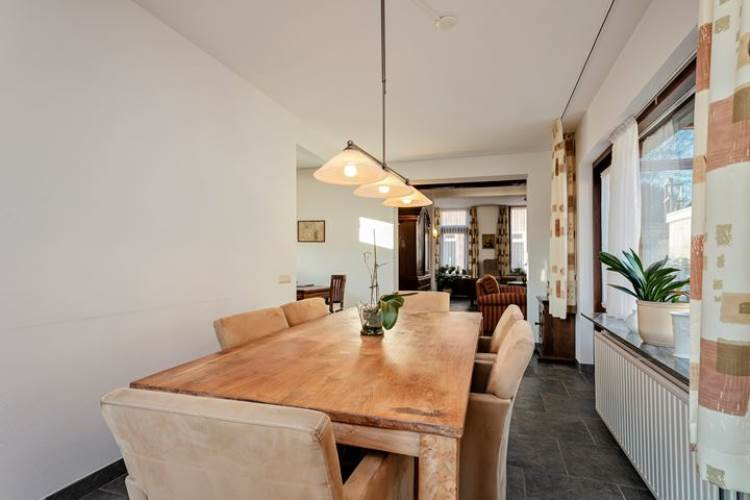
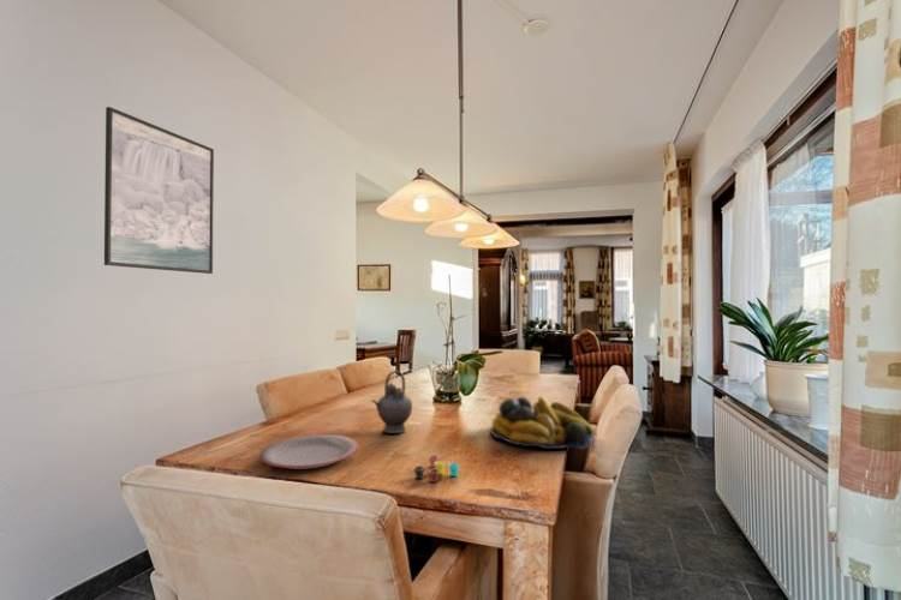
+ fruit bowl [489,395,595,450]
+ plate [258,433,359,470]
+ teapot [370,370,413,434]
+ cup [413,454,460,484]
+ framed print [103,106,215,275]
